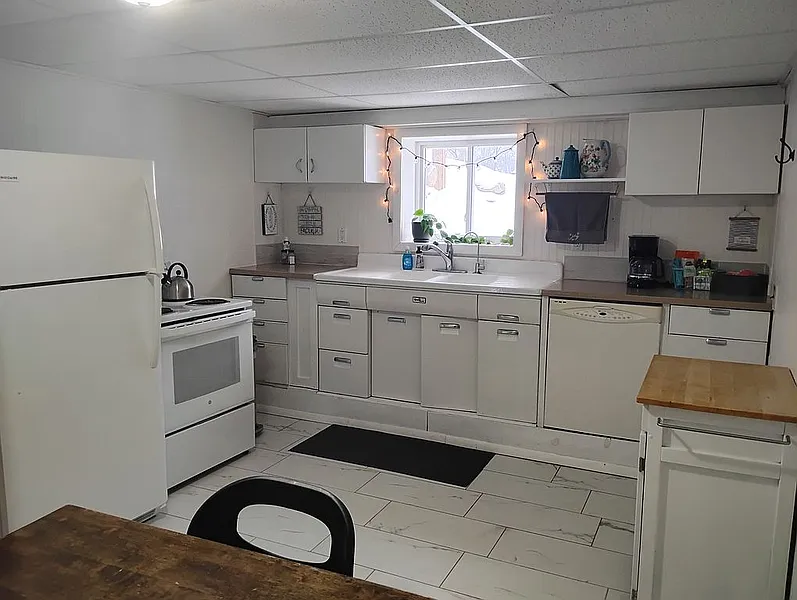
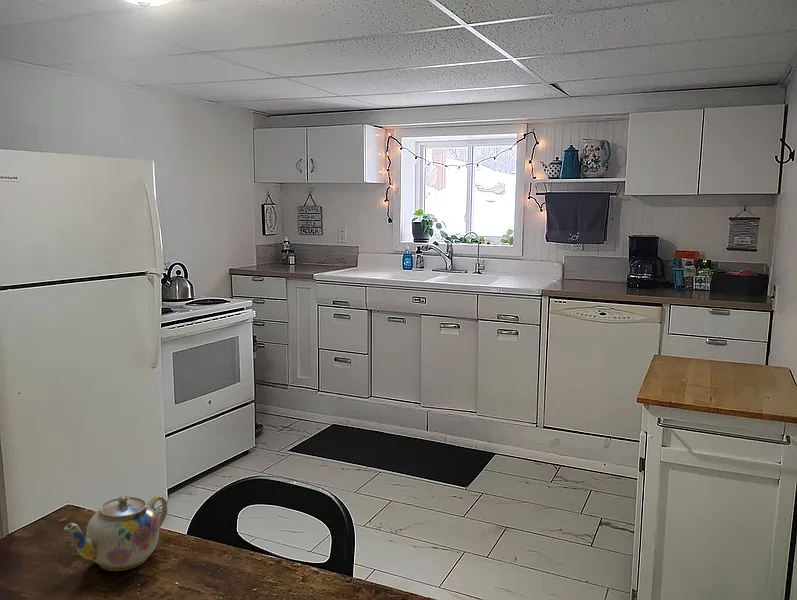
+ teapot [63,494,168,572]
